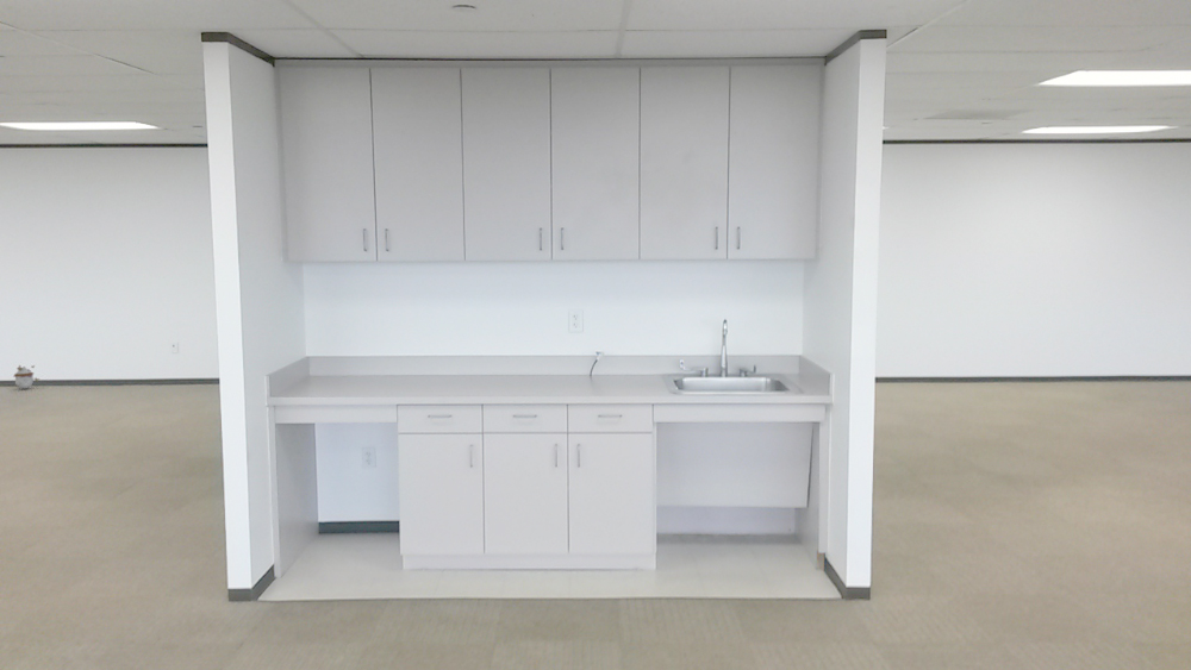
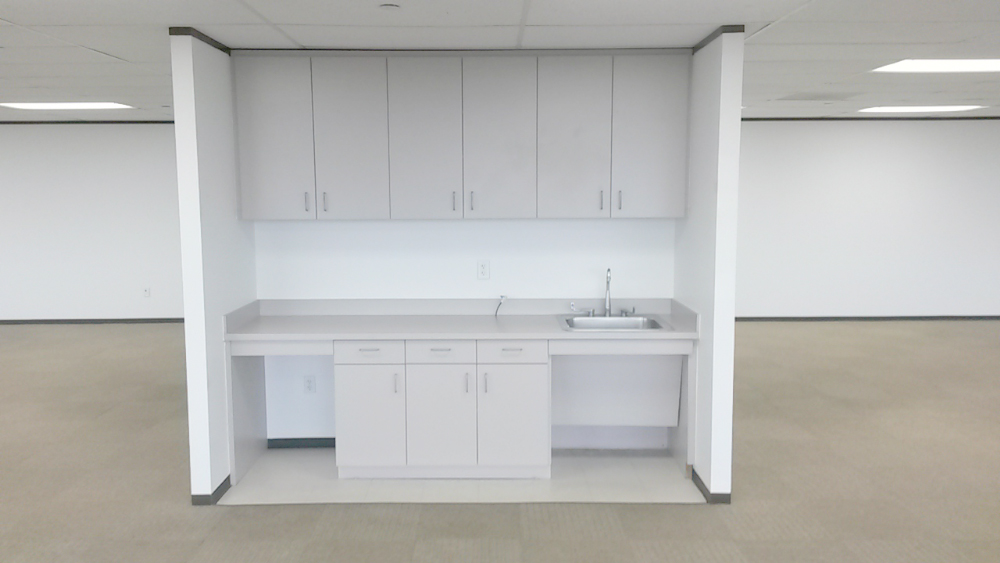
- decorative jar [13,364,40,390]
